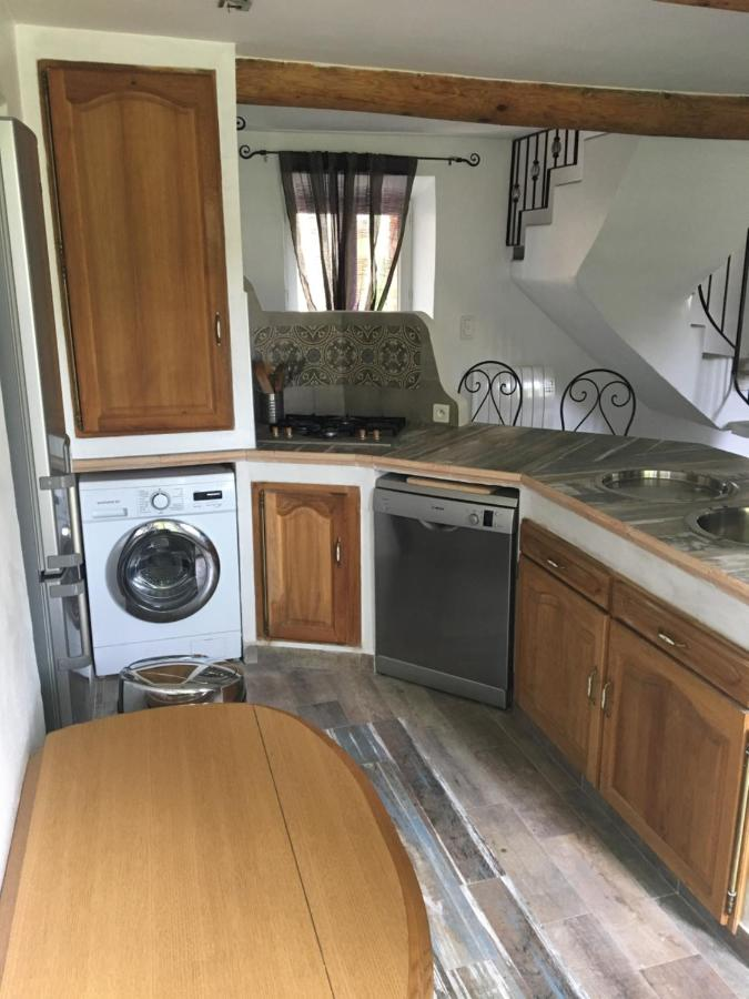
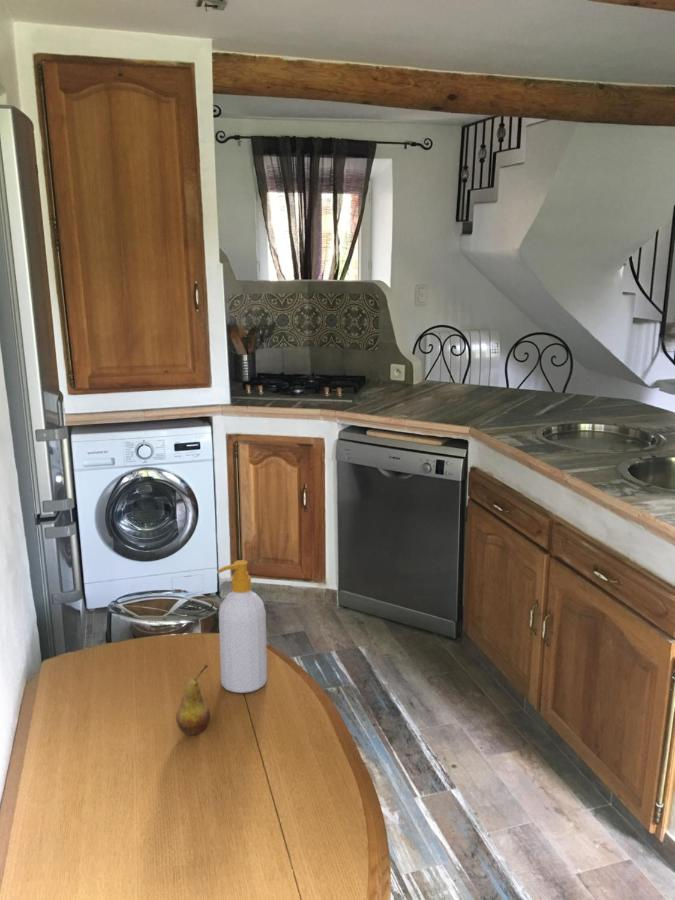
+ fruit [175,664,211,736]
+ soap bottle [217,559,268,694]
